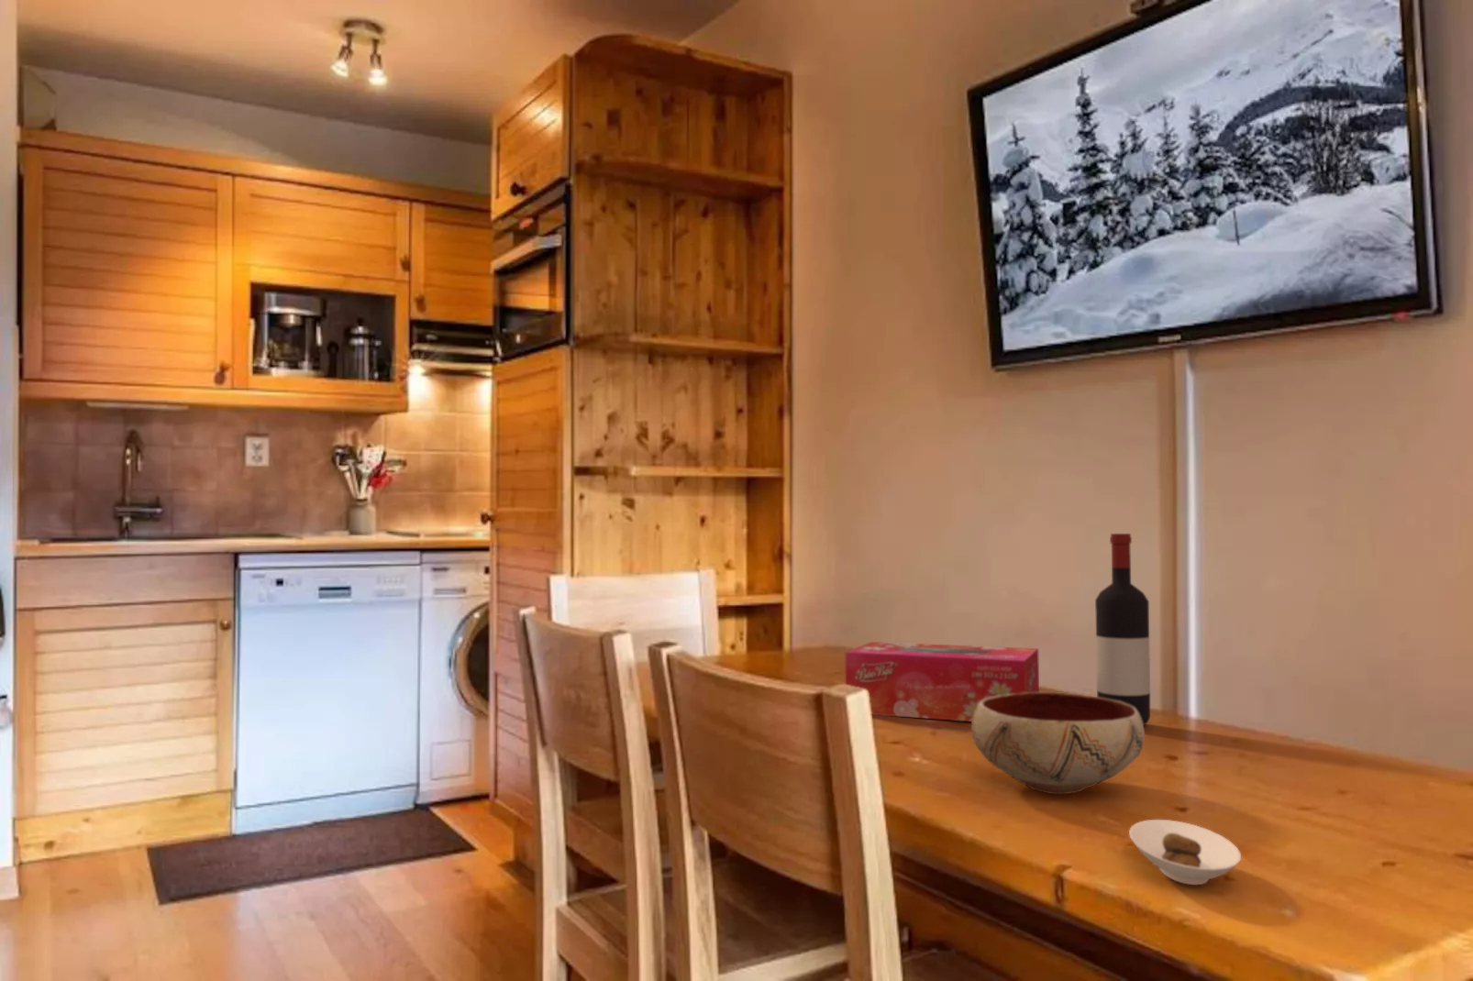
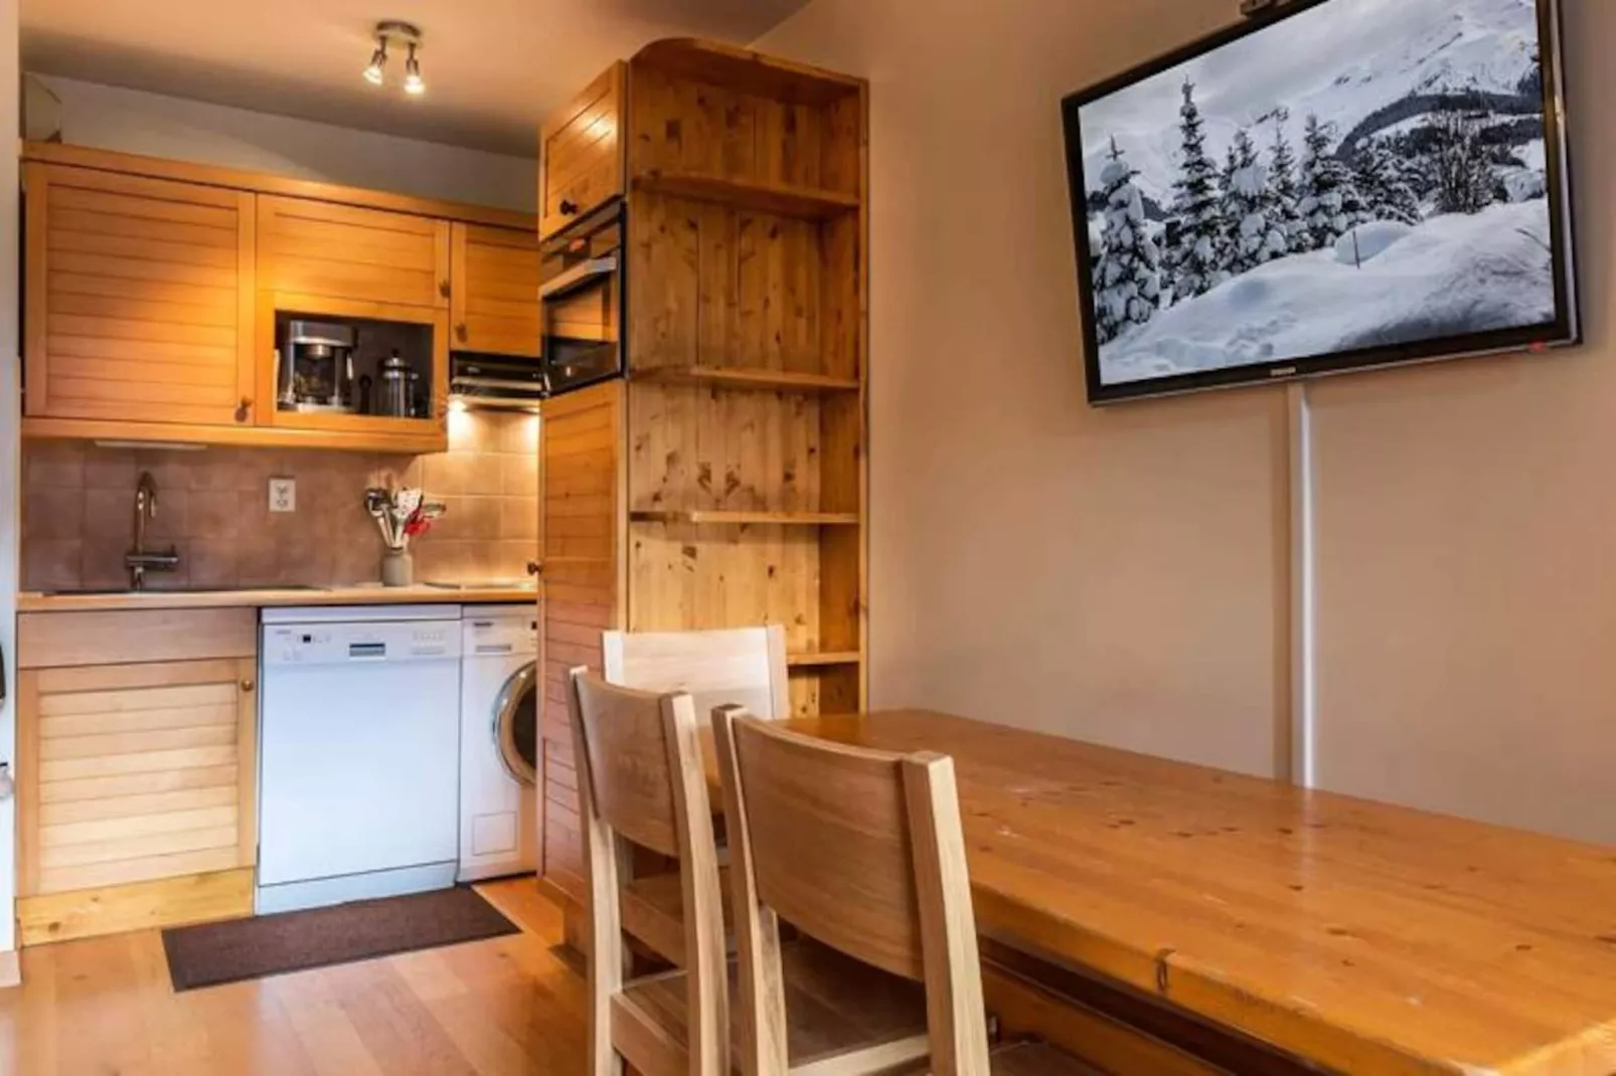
- tissue box [844,640,1040,723]
- wine bottle [1094,533,1151,726]
- saucer [1128,819,1242,886]
- bowl [970,691,1146,795]
